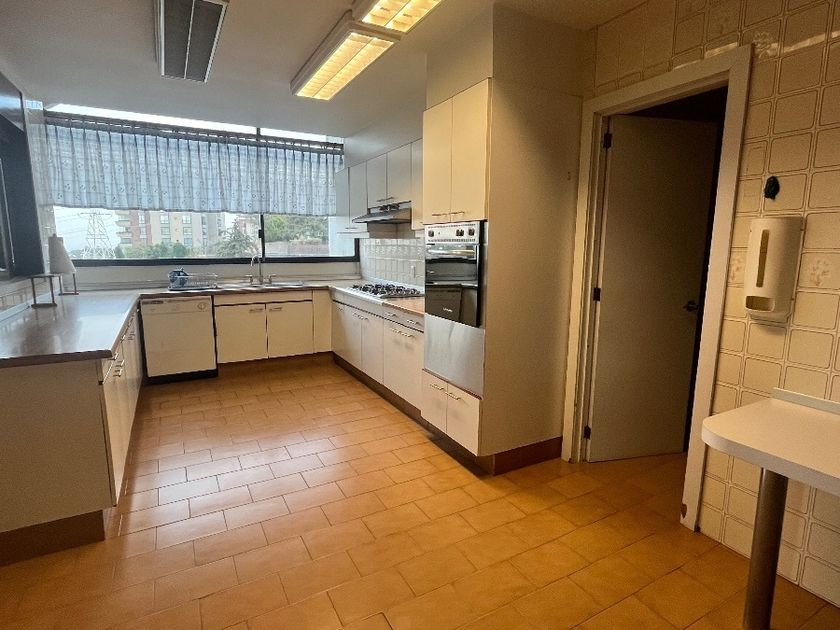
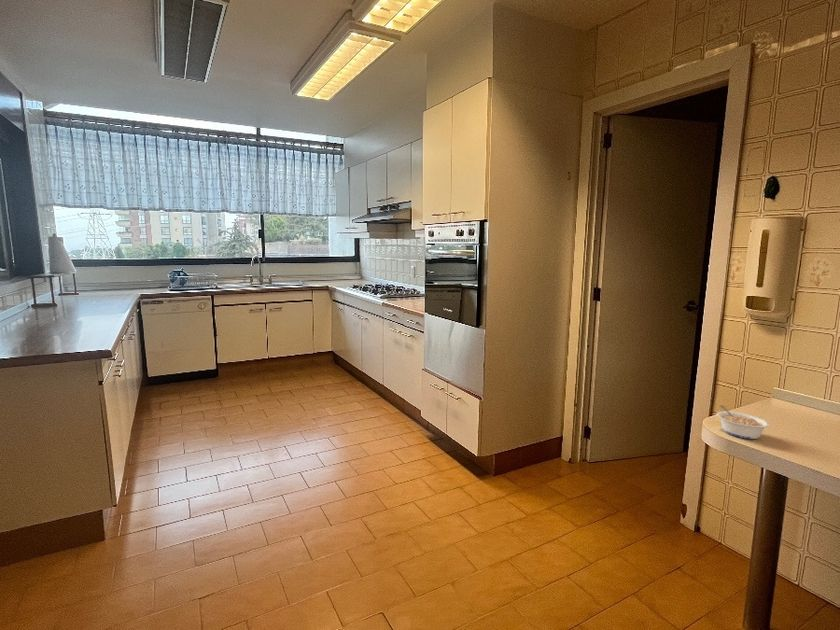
+ legume [716,404,771,440]
